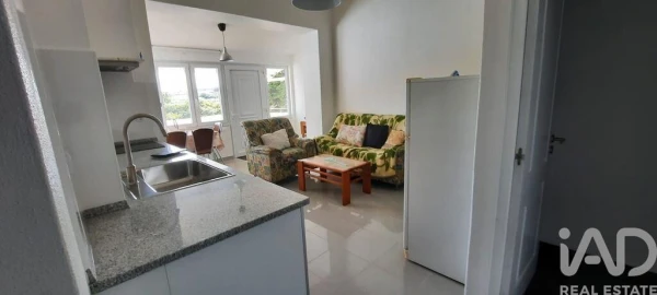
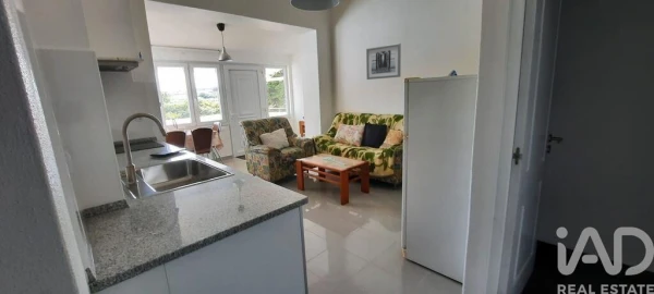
+ wall art [365,42,402,81]
